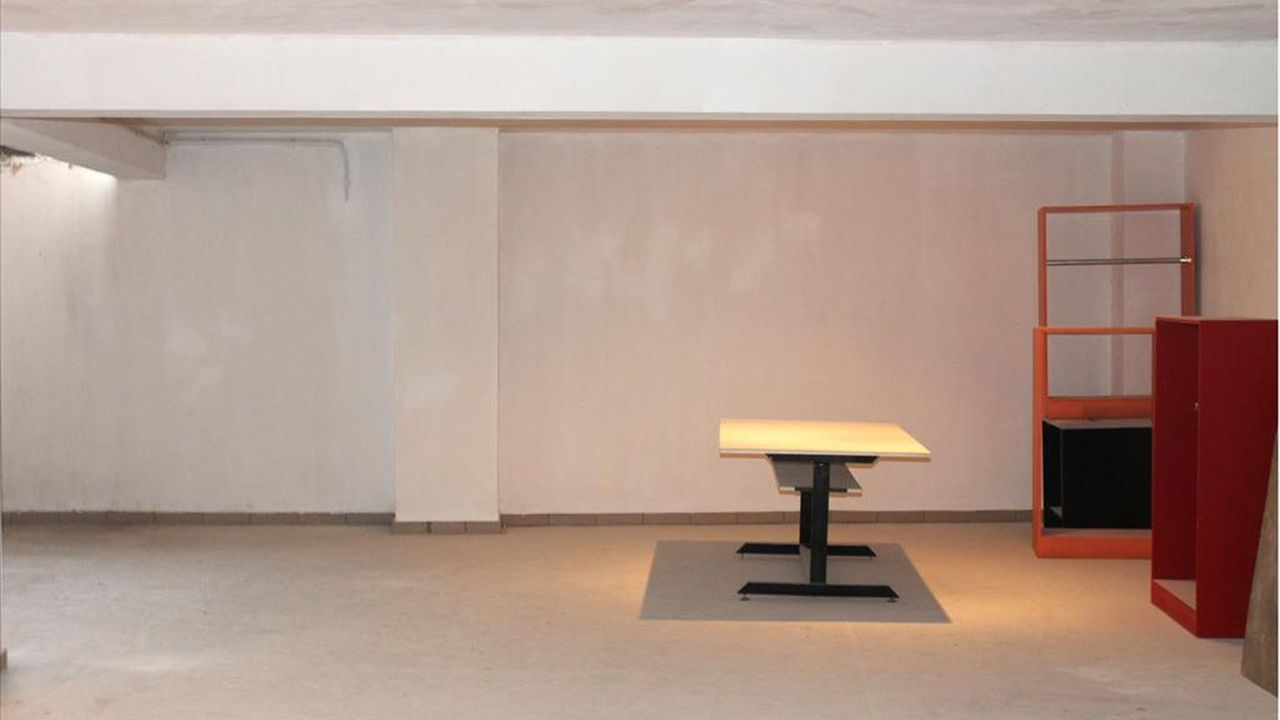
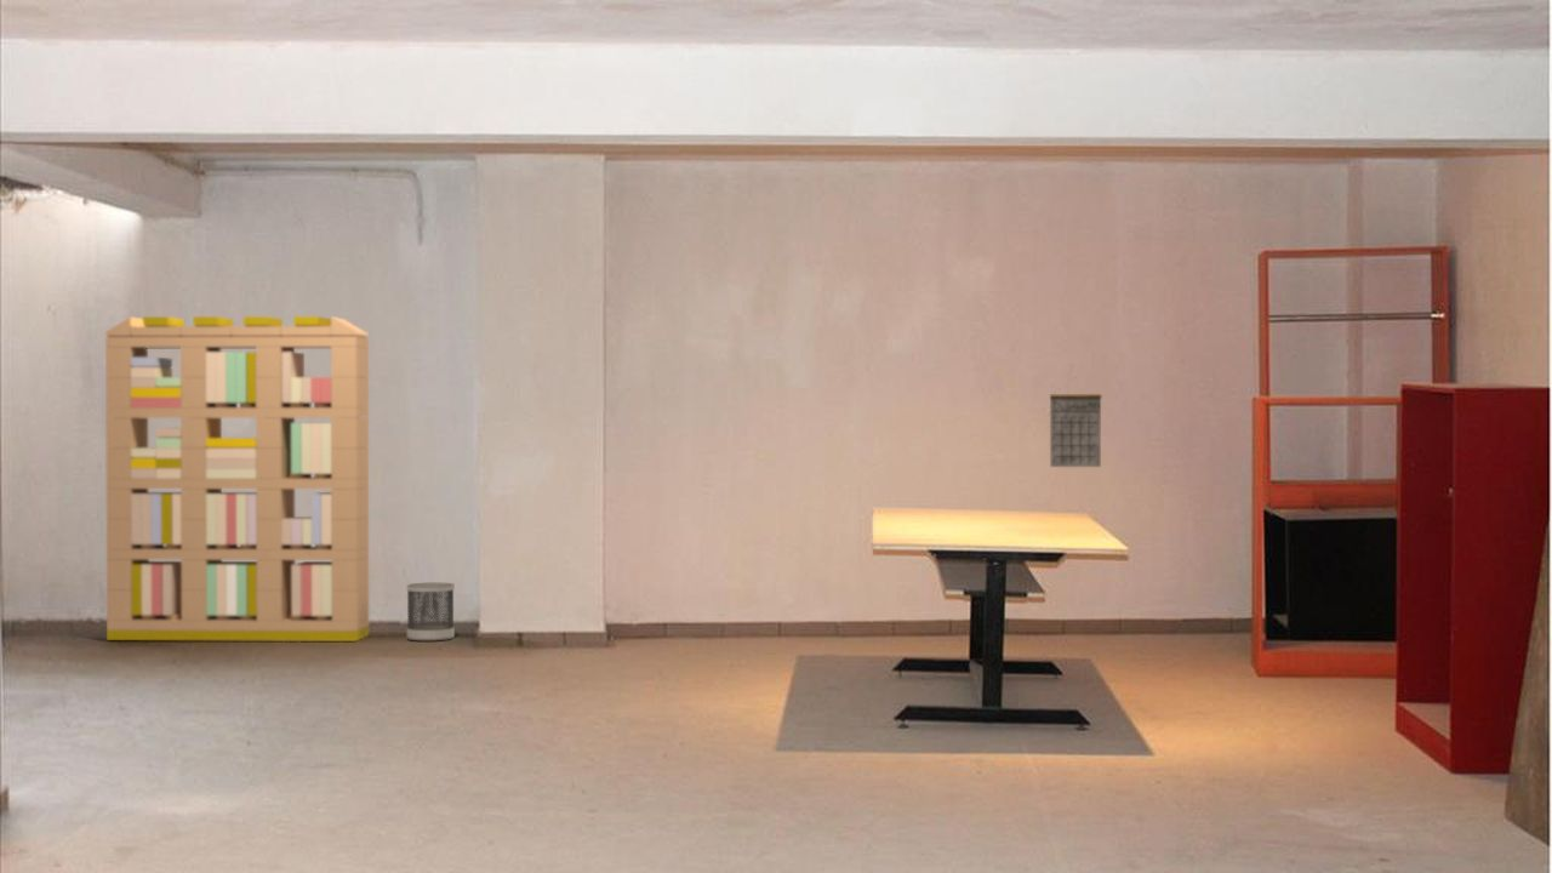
+ wastebasket [406,582,456,641]
+ bookcase [104,315,370,643]
+ calendar [1049,377,1102,468]
